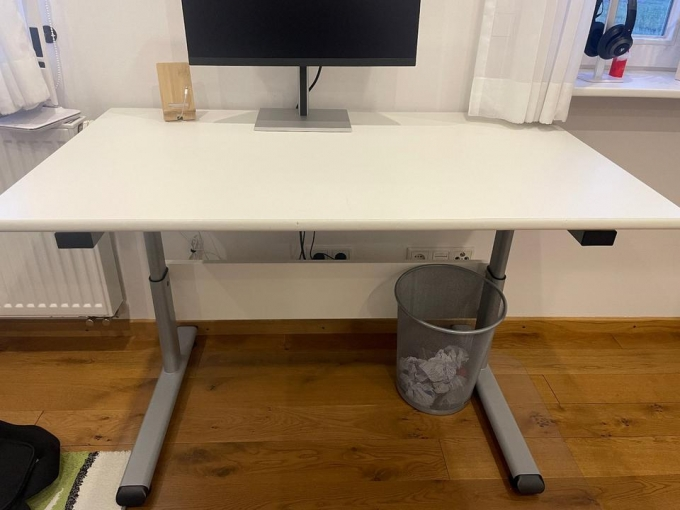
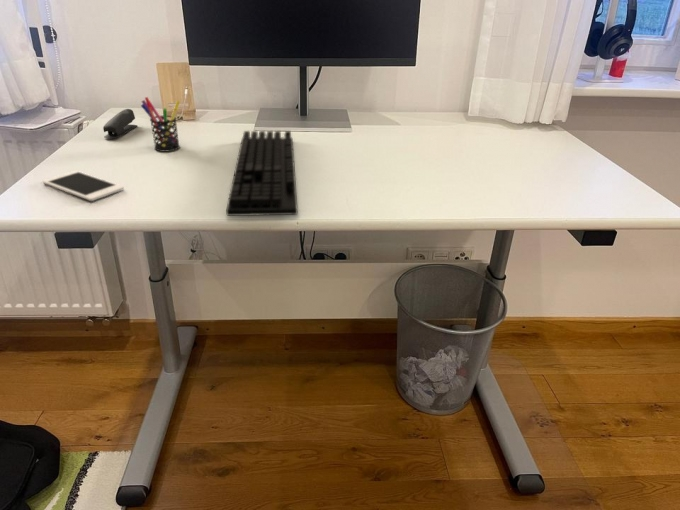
+ cell phone [42,170,125,202]
+ keyboard [225,130,299,217]
+ stapler [102,108,138,139]
+ pen holder [140,96,181,153]
